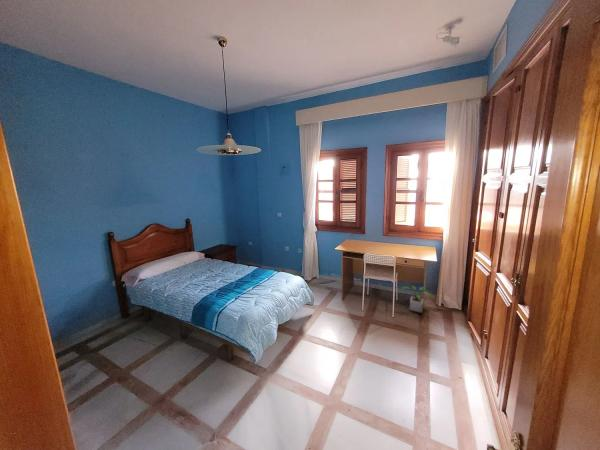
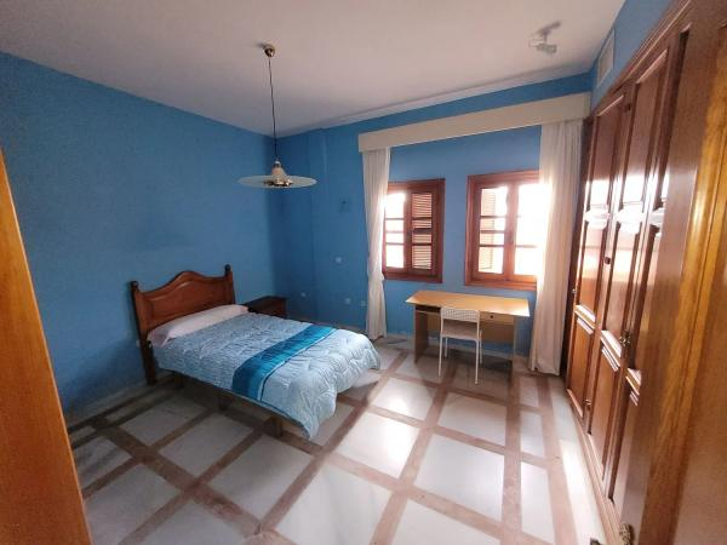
- potted plant [399,285,432,314]
